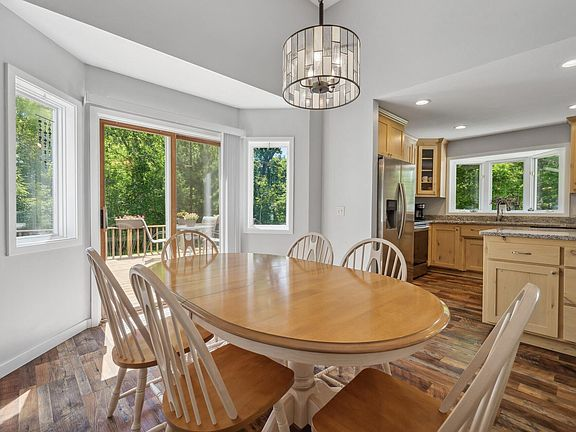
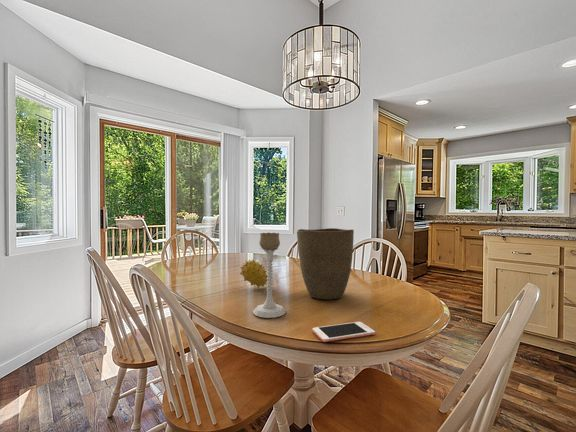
+ fruit [239,258,268,289]
+ candle holder [252,232,287,319]
+ vase [296,227,355,300]
+ cell phone [312,321,376,343]
